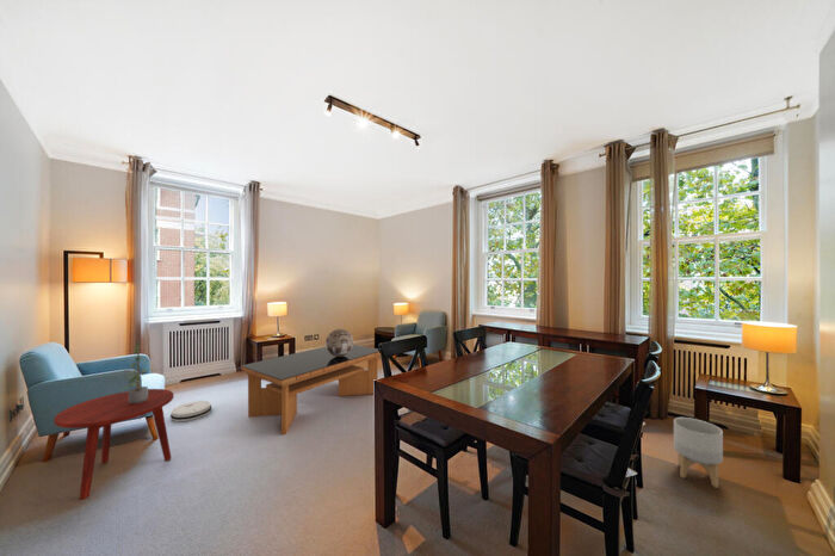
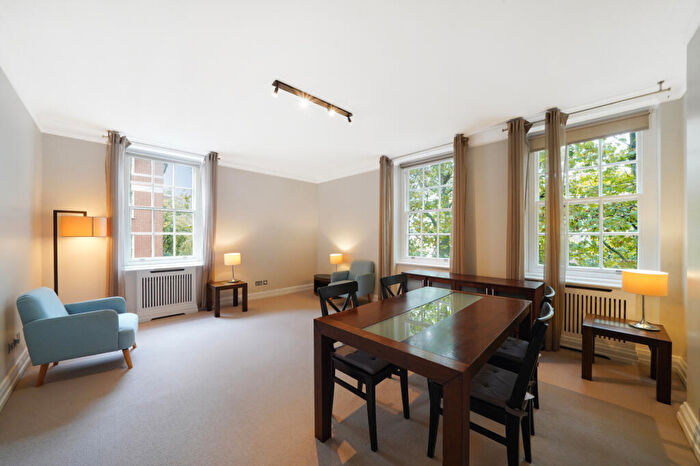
- robot vacuum [169,400,214,424]
- planter [673,416,724,489]
- side table [52,388,175,501]
- potted plant [120,340,151,403]
- decorative sphere [324,328,354,357]
- coffee table [240,344,382,435]
